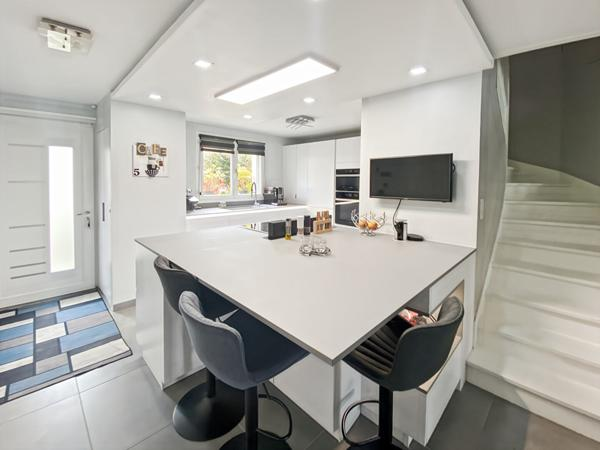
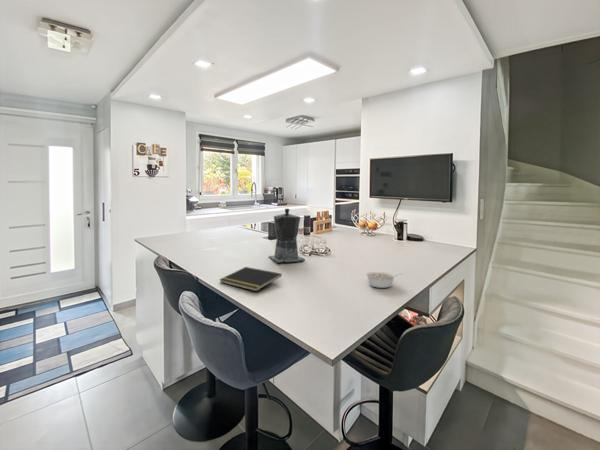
+ coffee maker [267,208,306,264]
+ legume [364,271,402,289]
+ notepad [218,266,283,292]
